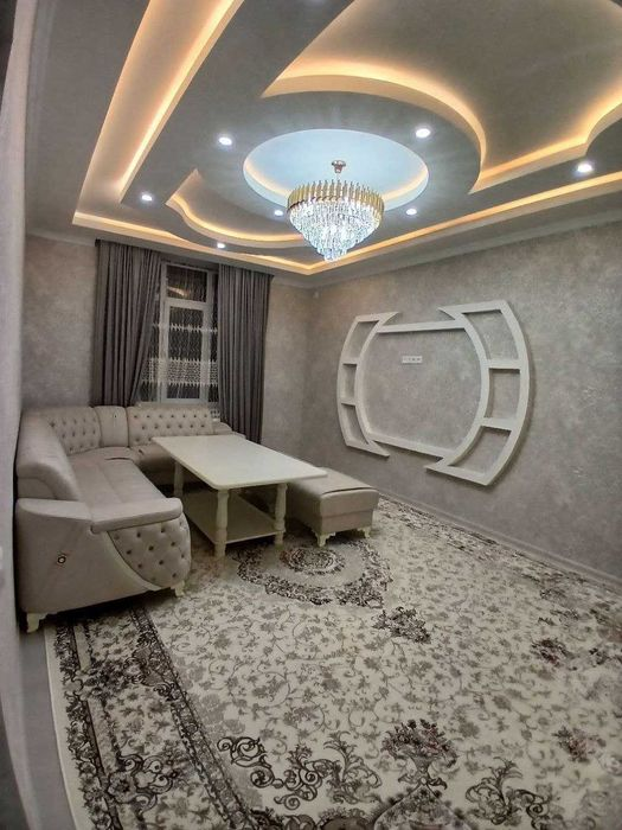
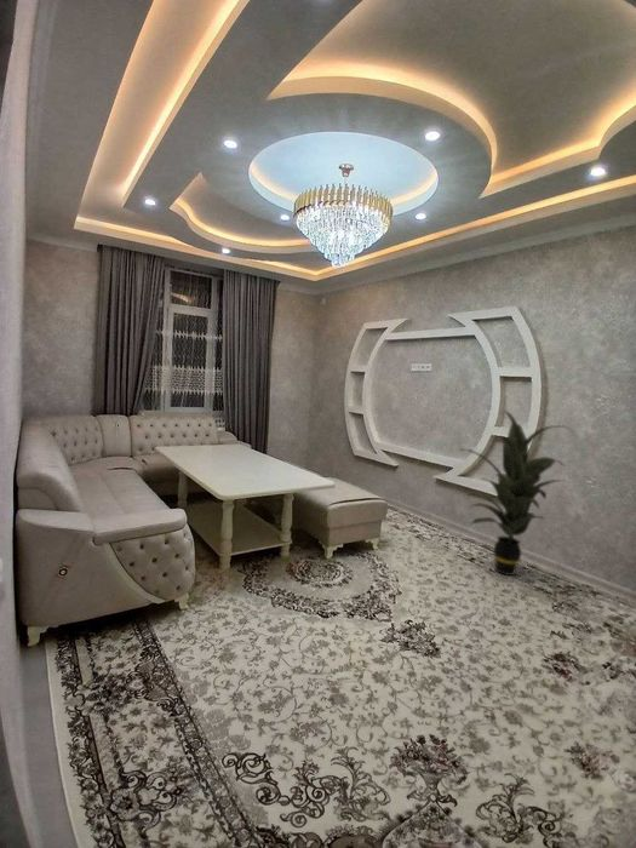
+ indoor plant [455,409,574,577]
